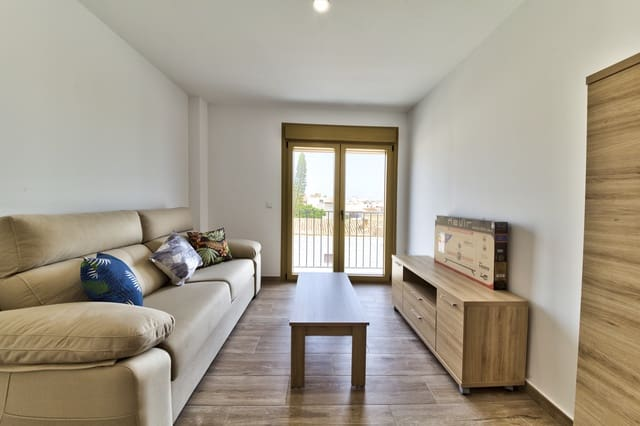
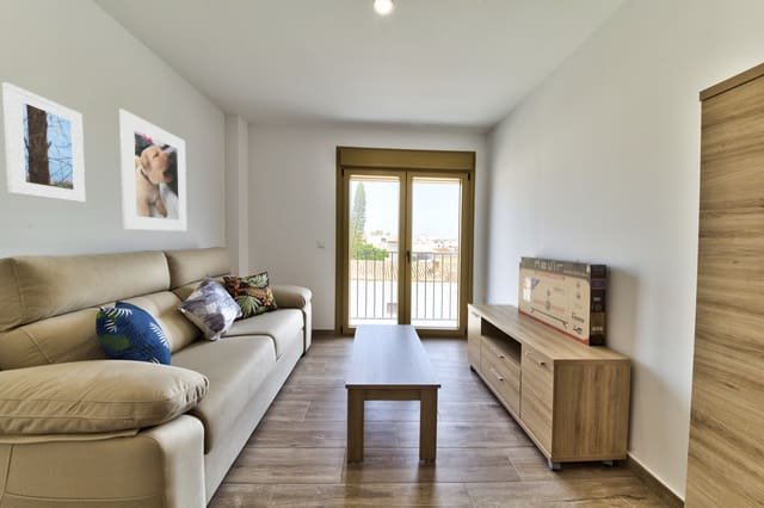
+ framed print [1,81,86,204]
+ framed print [118,109,189,233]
